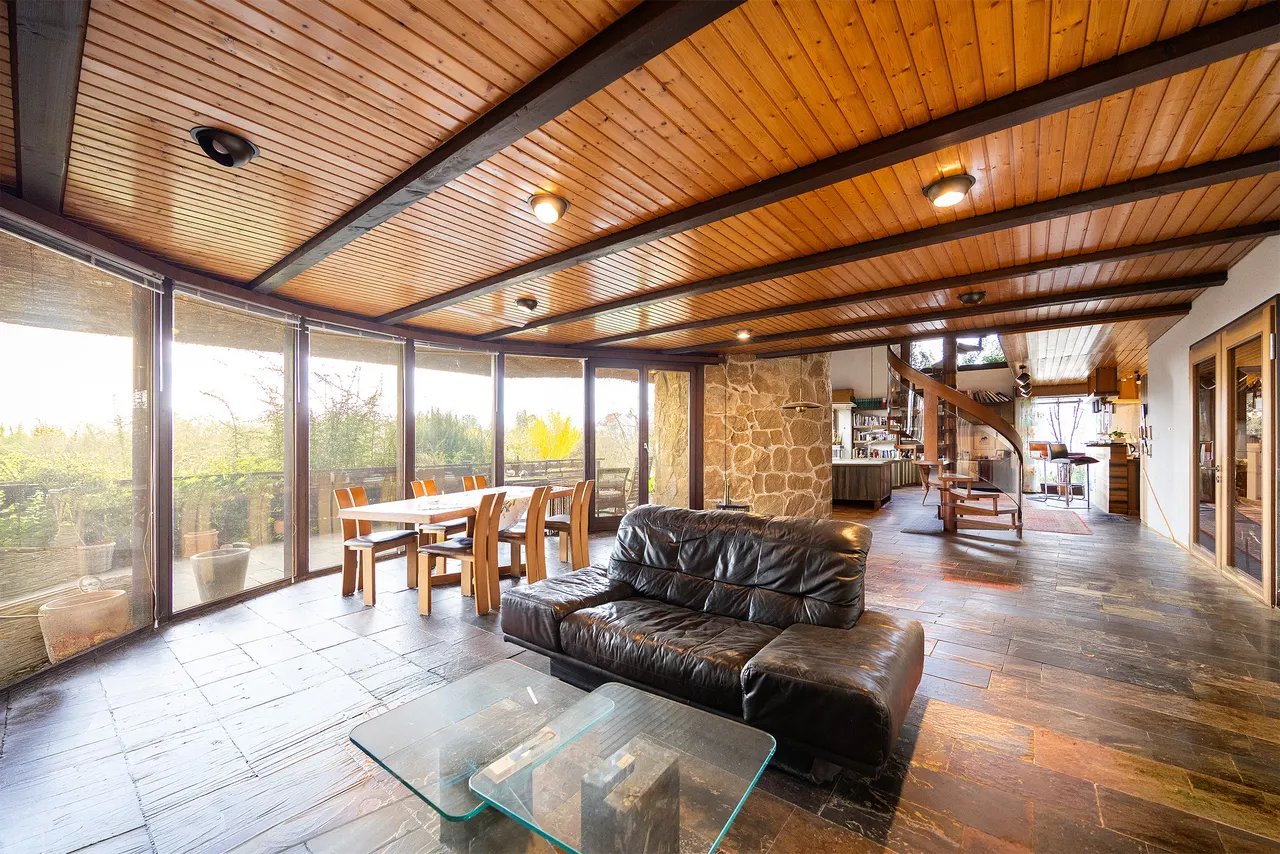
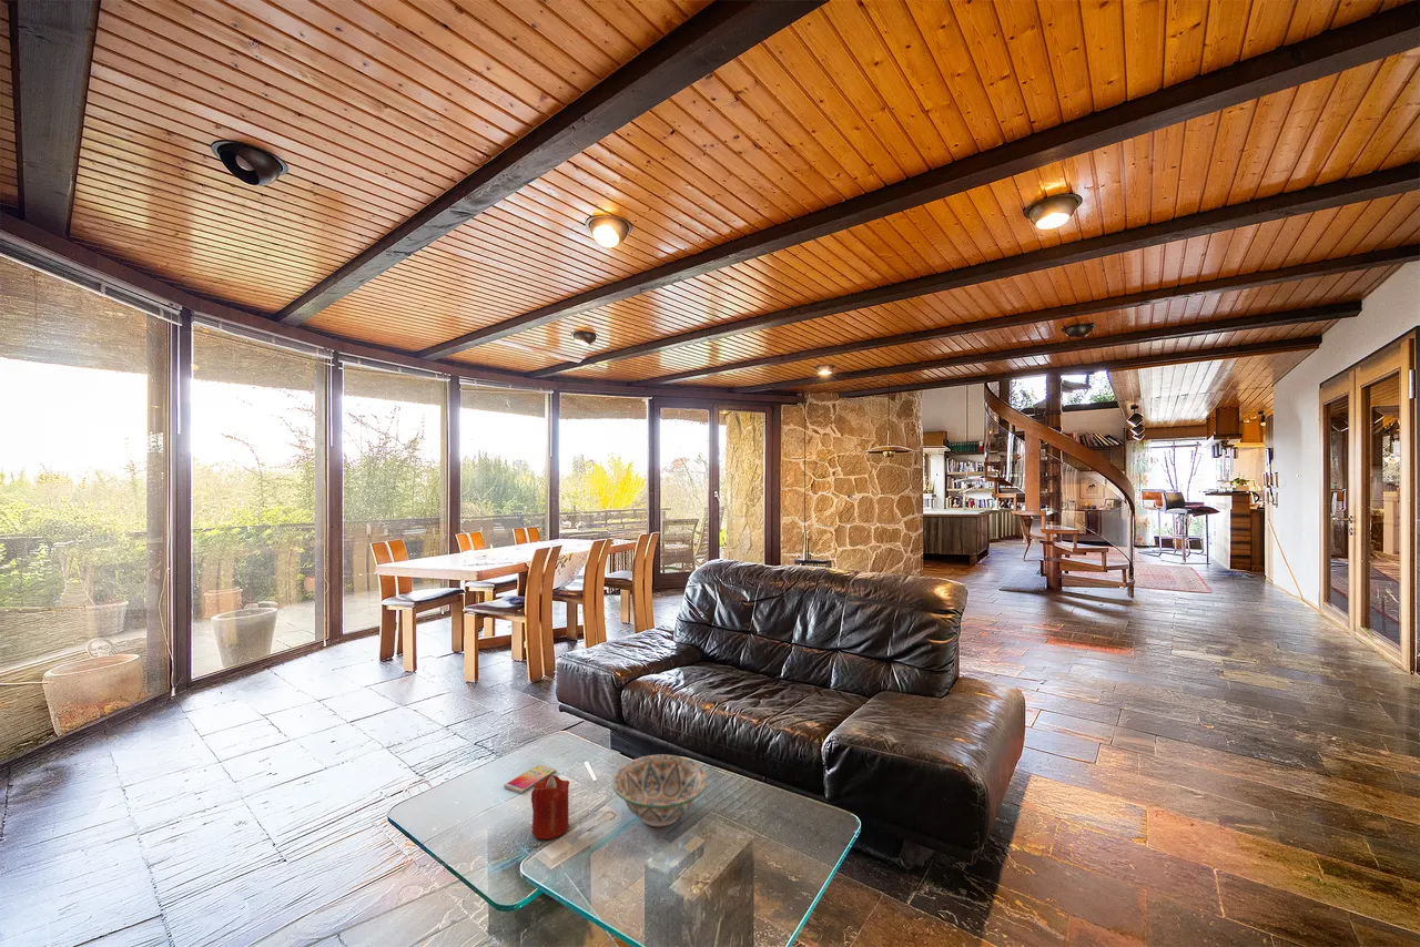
+ decorative bowl [611,754,709,827]
+ candle [530,774,570,841]
+ smartphone [503,763,557,794]
